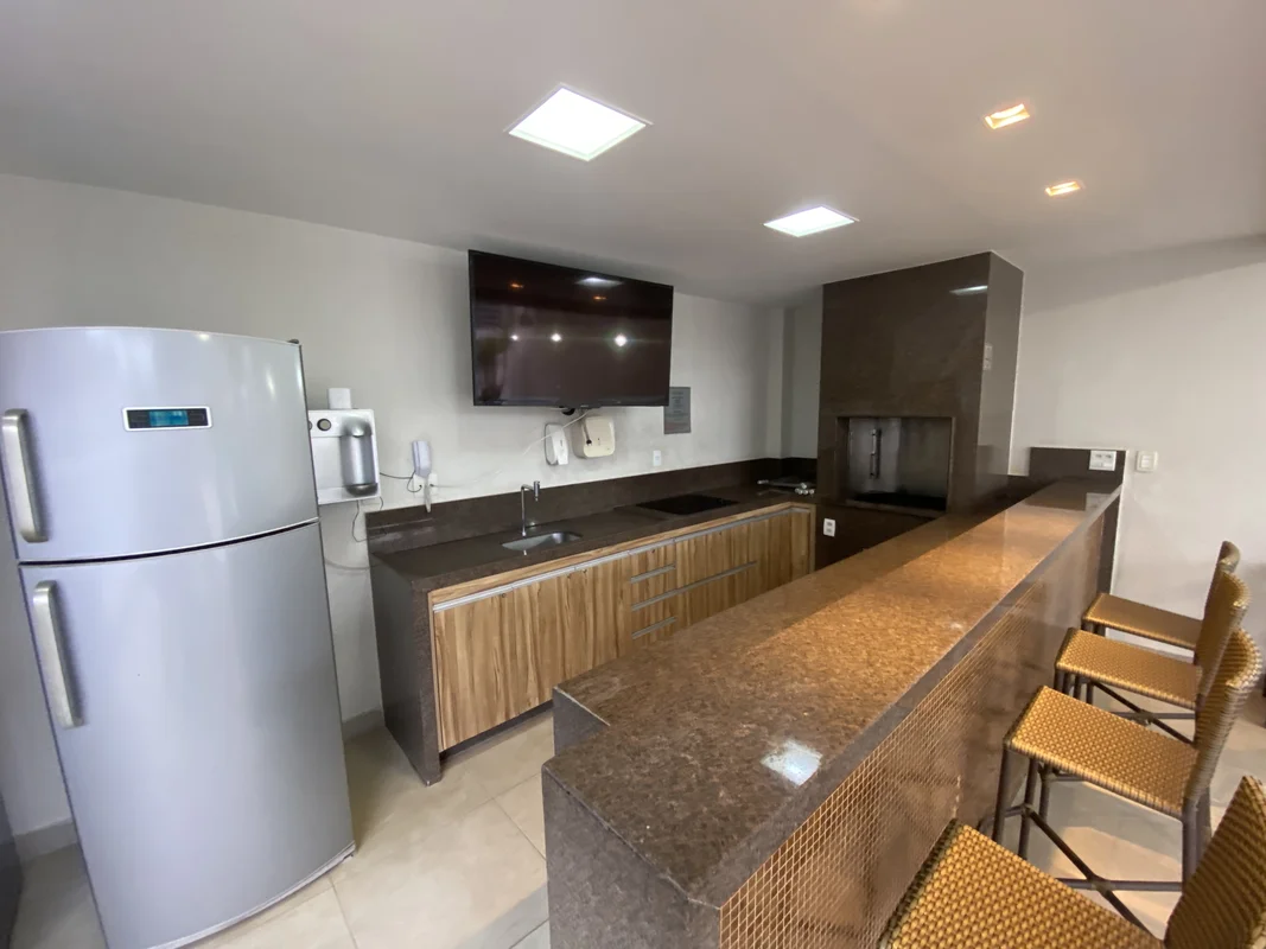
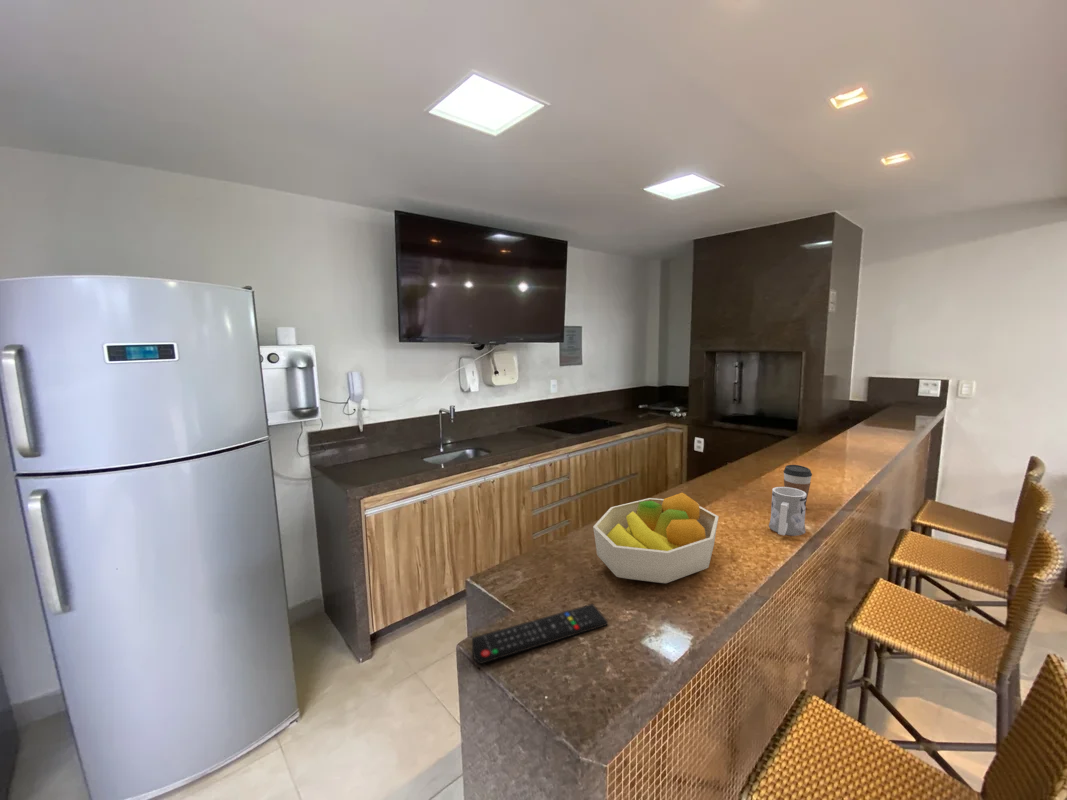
+ coffee cup [782,464,813,502]
+ mug [768,486,807,537]
+ fruit bowl [592,492,720,584]
+ remote control [471,603,609,665]
